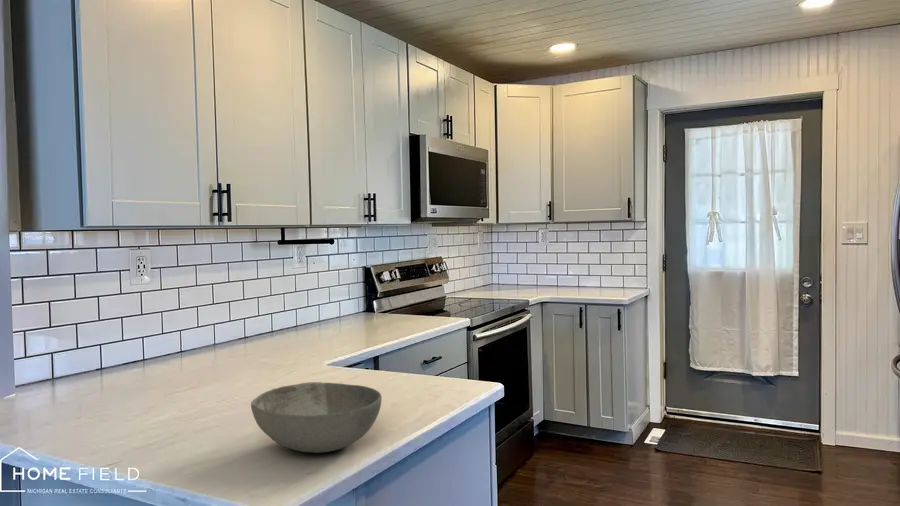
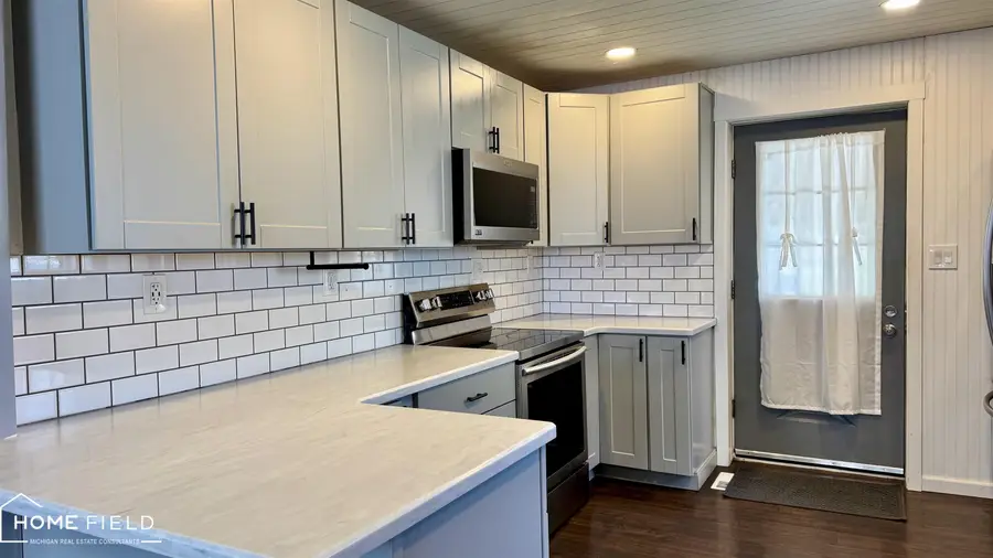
- bowl [250,381,383,454]
